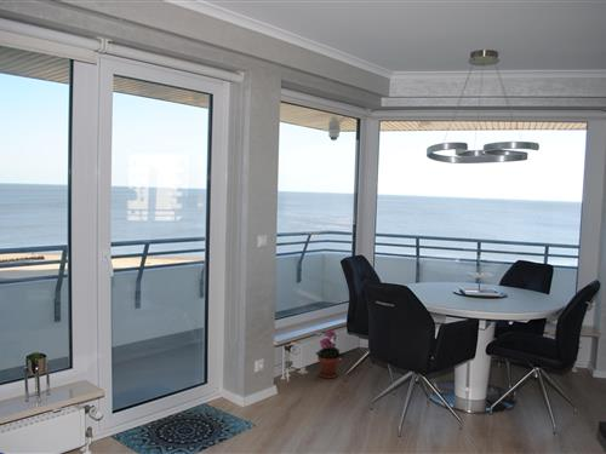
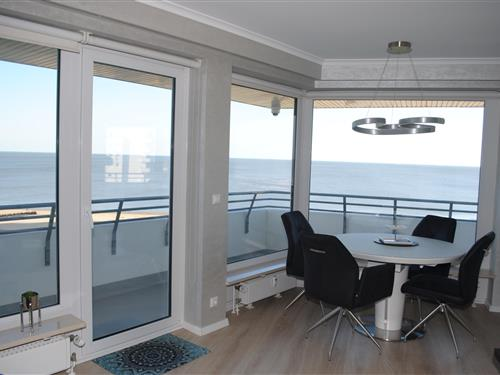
- potted plant [314,329,344,380]
